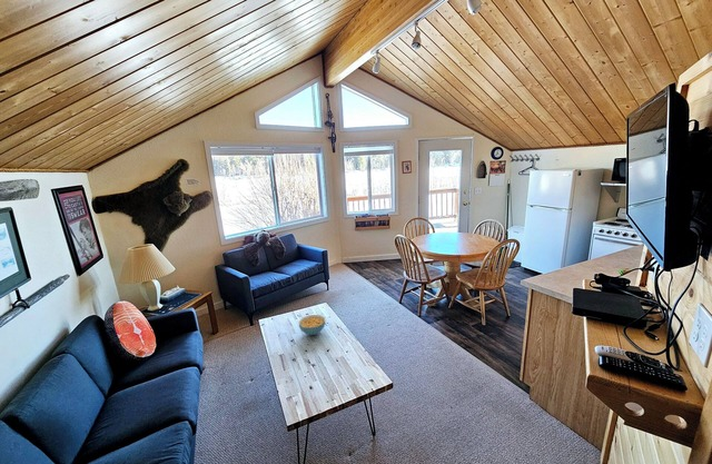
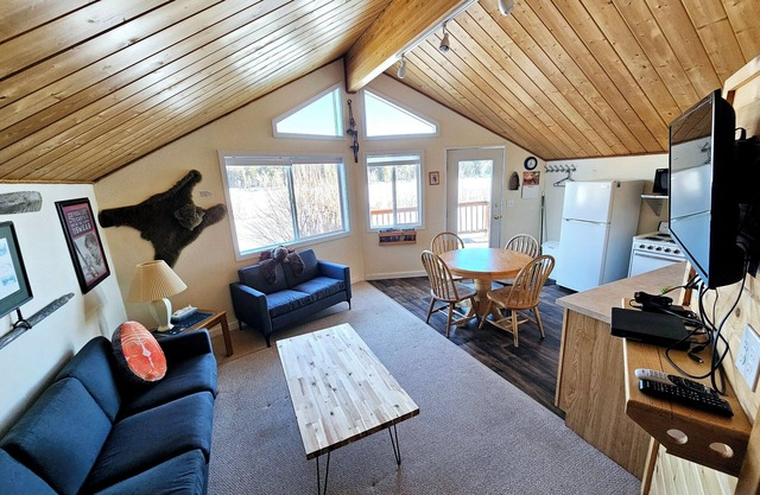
- cereal bowl [298,314,326,336]
